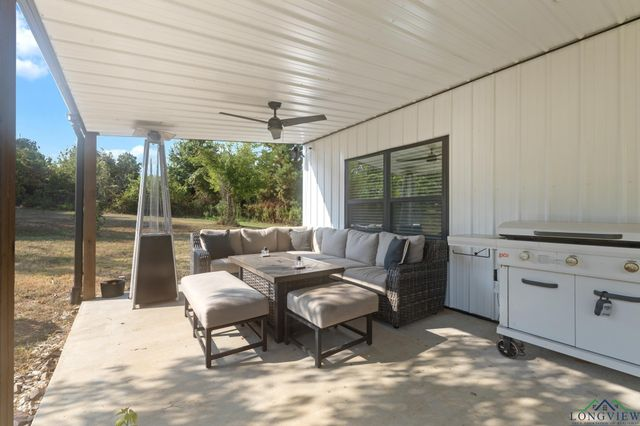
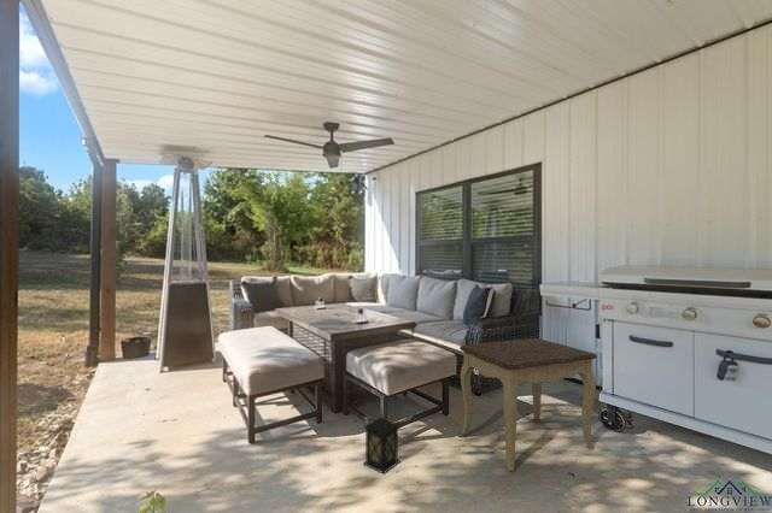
+ side table [458,337,598,472]
+ lantern [362,413,402,476]
